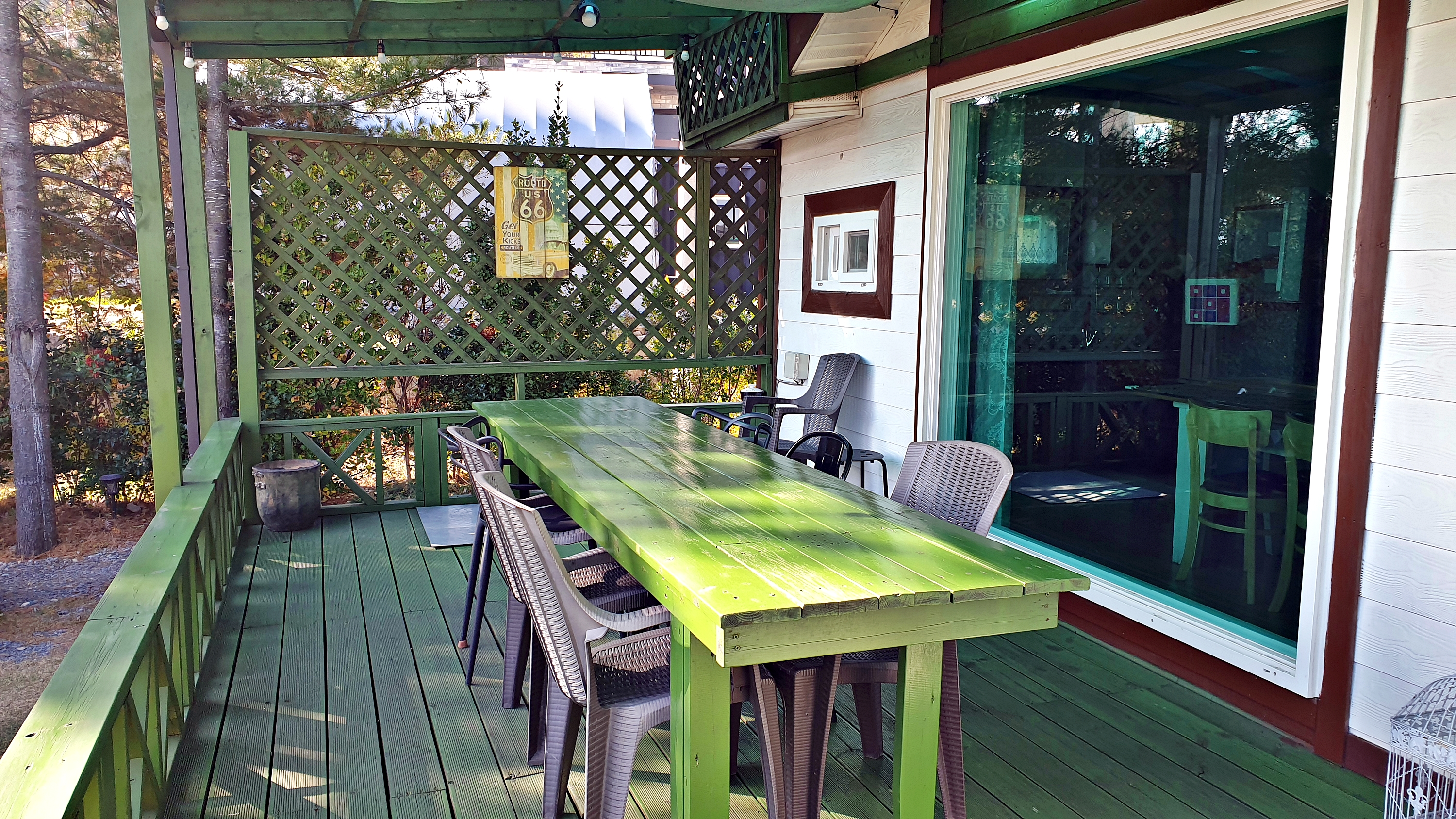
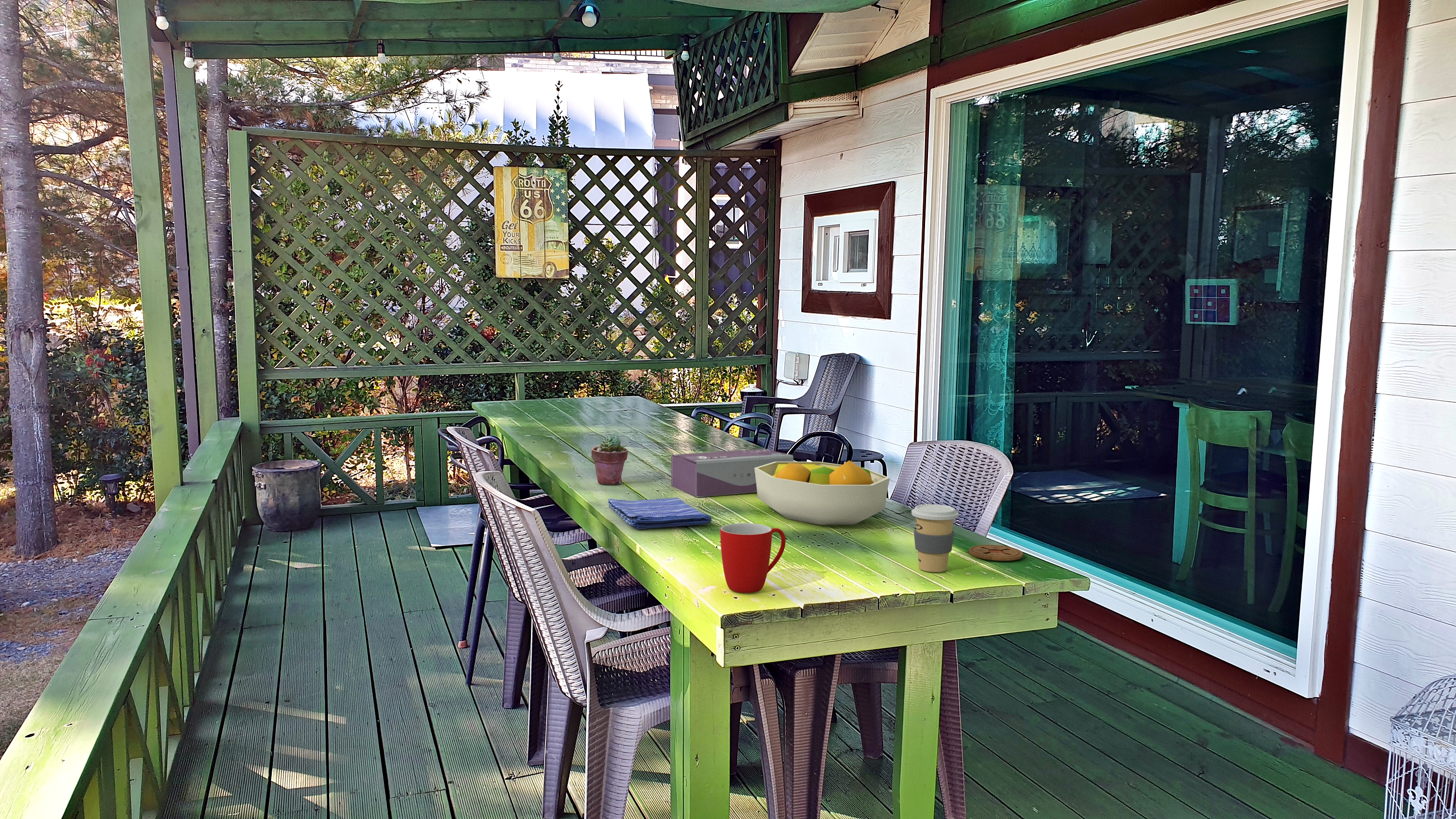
+ coffee cup [911,504,959,573]
+ dish towel [608,497,712,529]
+ fruit bowl [754,460,890,525]
+ tissue box [671,448,794,498]
+ potted succulent [591,435,629,485]
+ mug [720,523,786,593]
+ coaster [968,544,1024,561]
